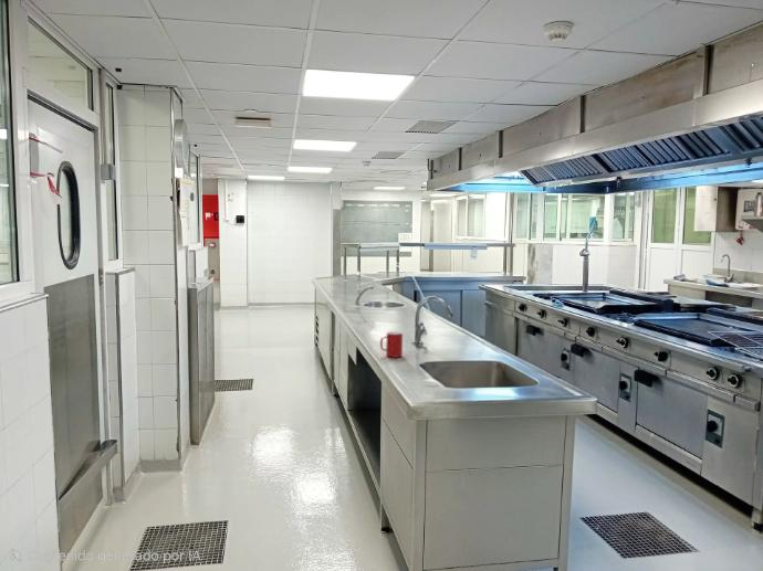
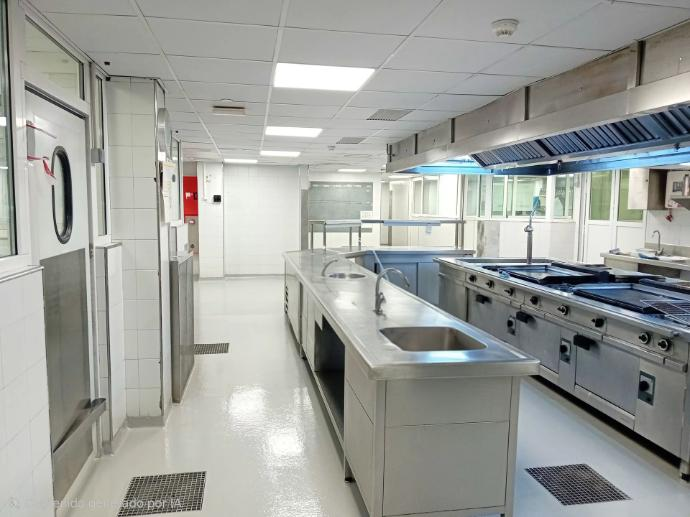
- cup [379,330,404,359]
